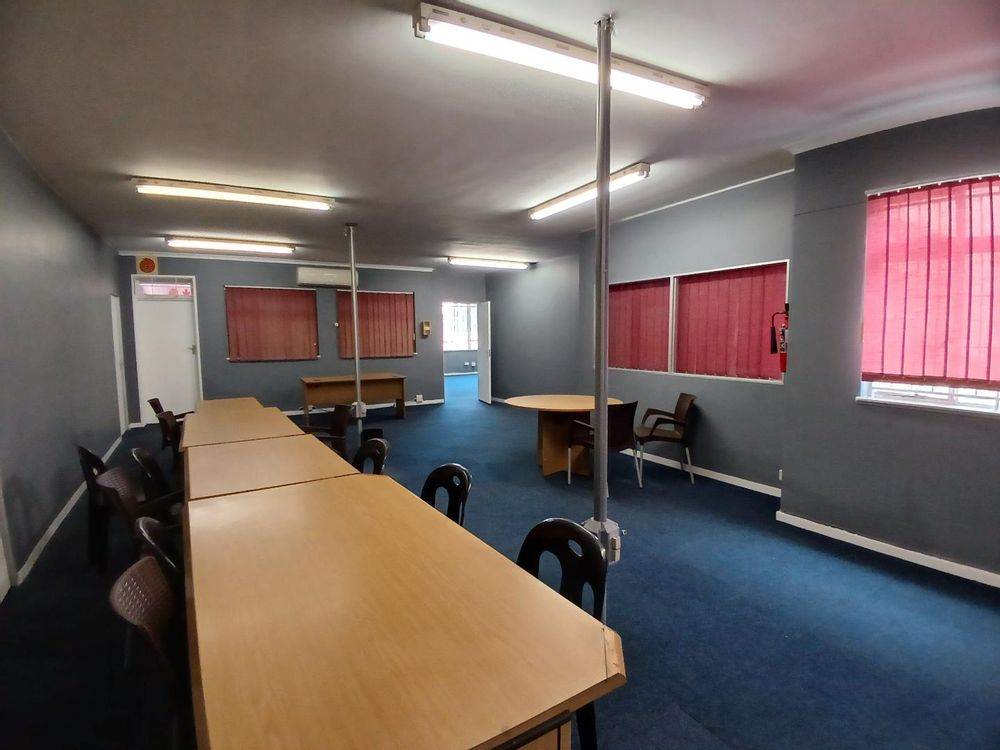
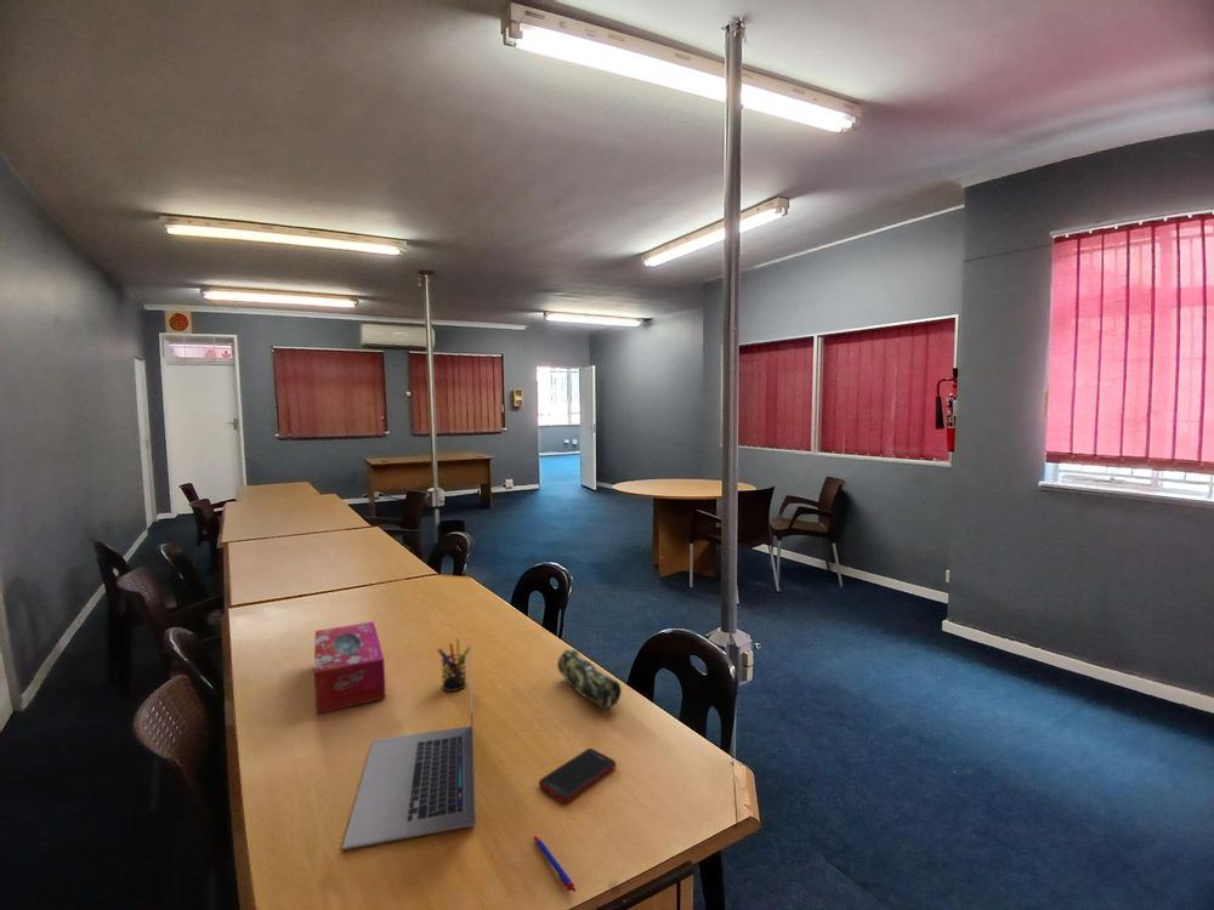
+ pen [533,835,577,893]
+ pencil case [556,648,623,710]
+ pen holder [437,637,472,693]
+ cell phone [538,747,617,803]
+ tissue box [313,620,386,715]
+ laptop [341,641,477,851]
